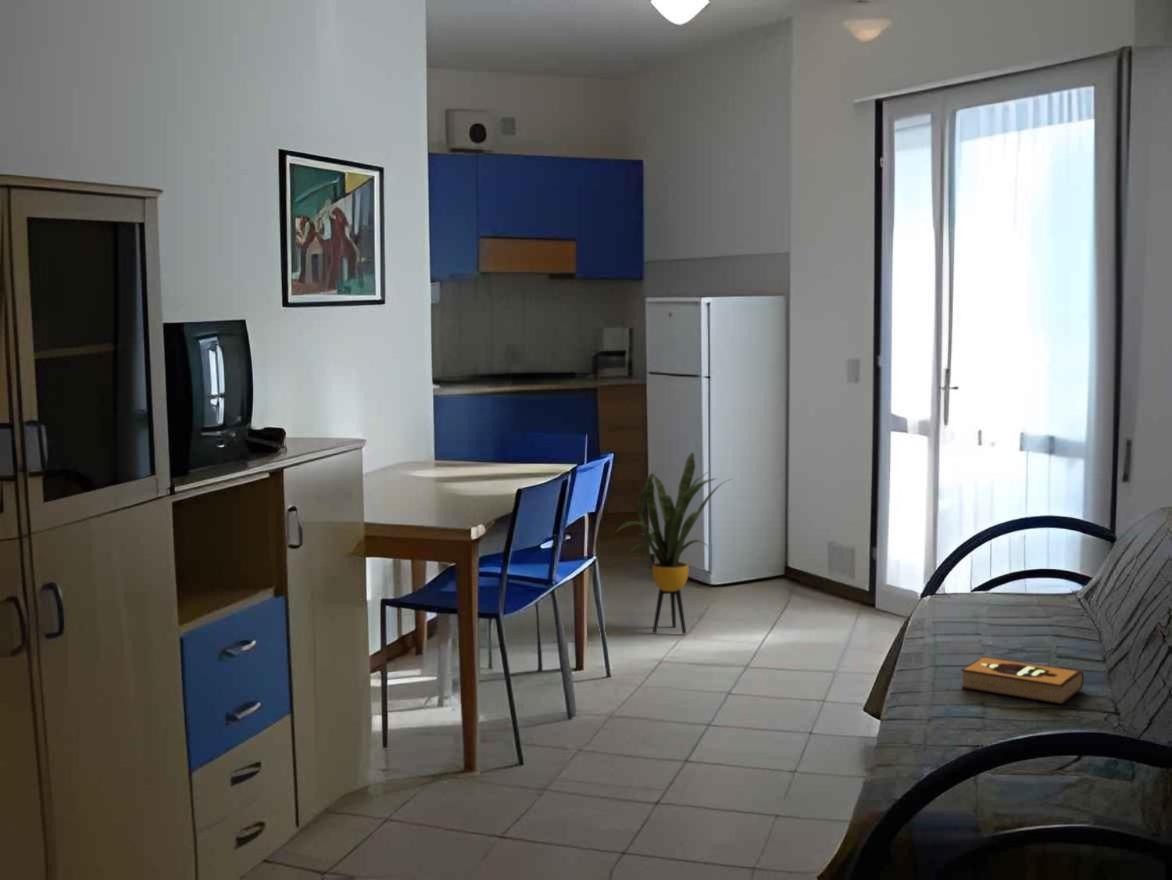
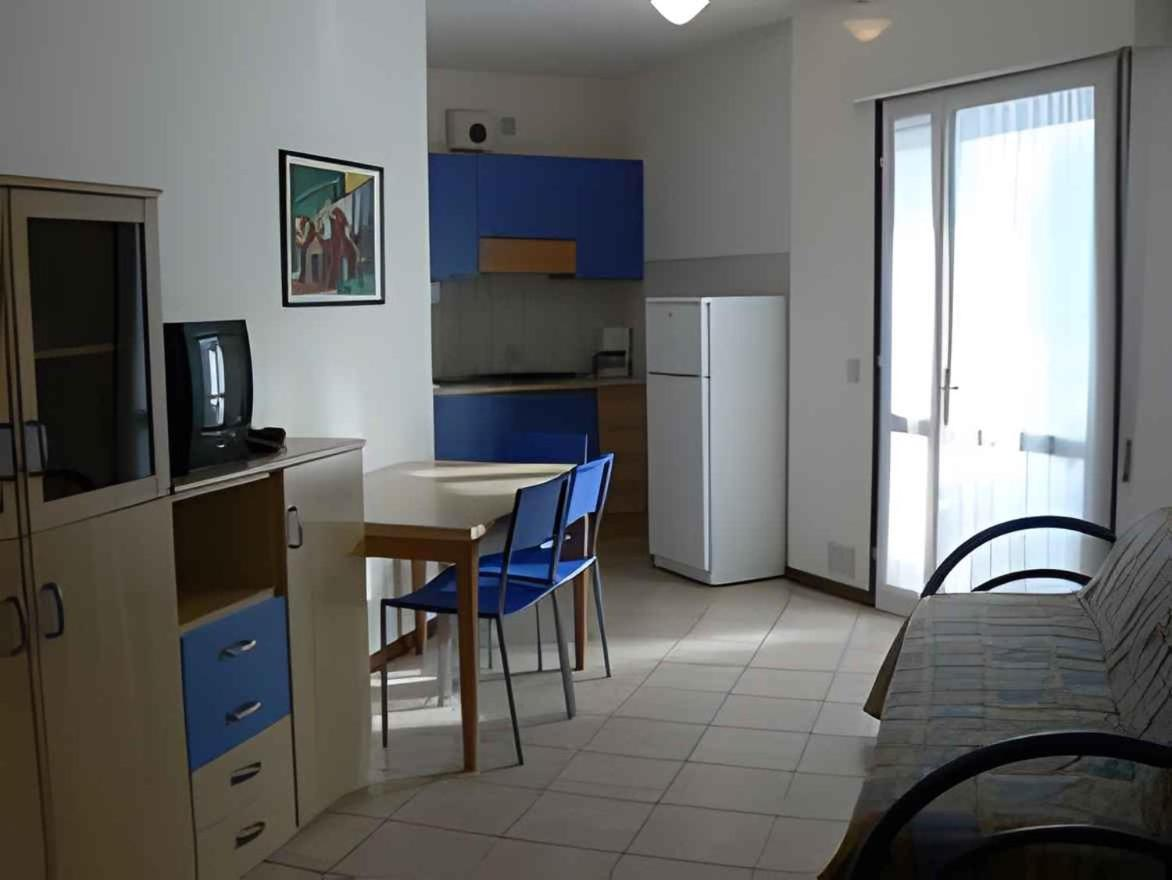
- hardback book [960,655,1085,706]
- house plant [614,451,732,635]
